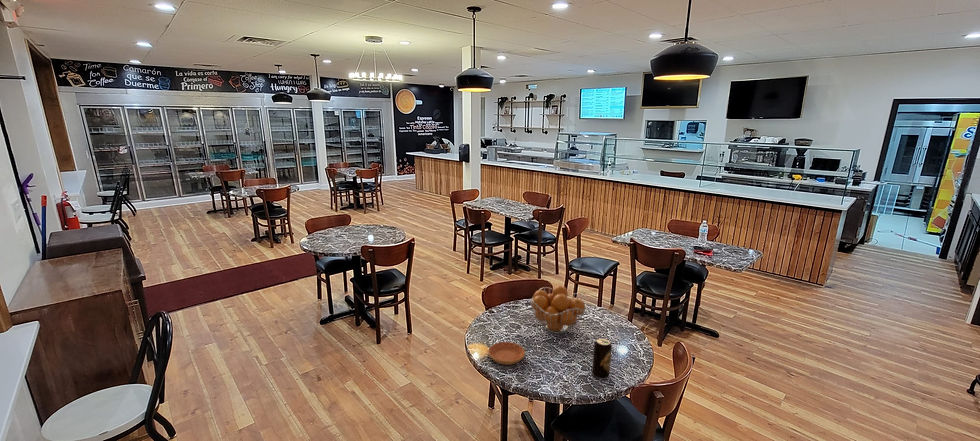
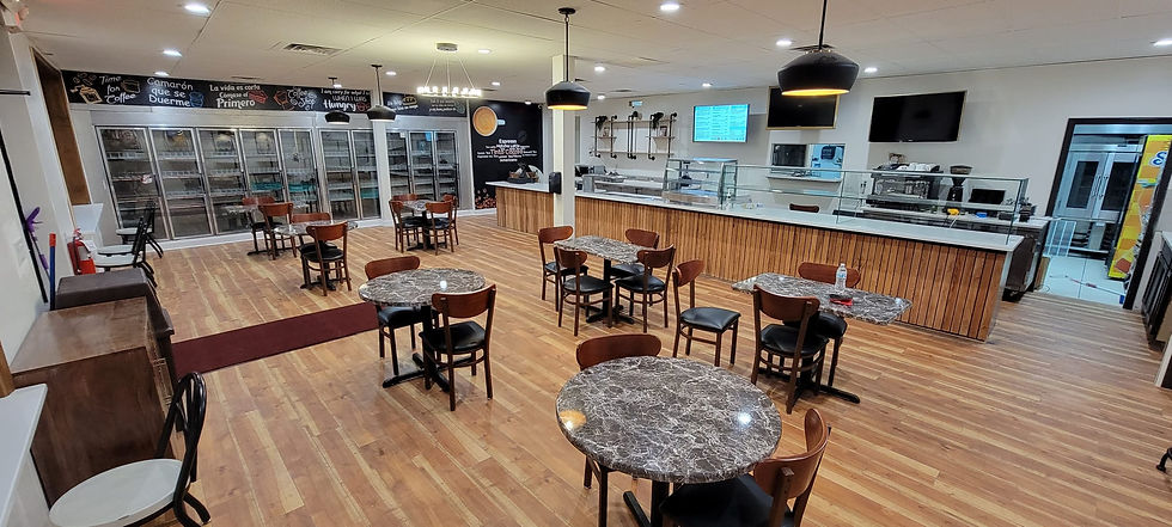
- beverage can [591,337,613,380]
- fruit basket [529,285,587,335]
- saucer [487,341,526,366]
